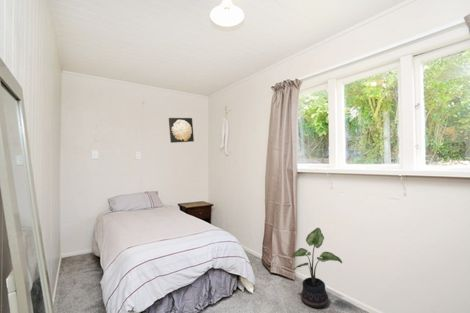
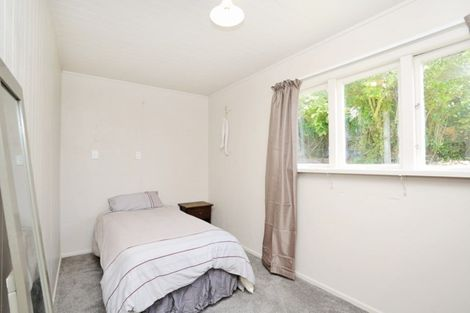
- wall art [168,117,195,144]
- potted plant [290,227,343,309]
